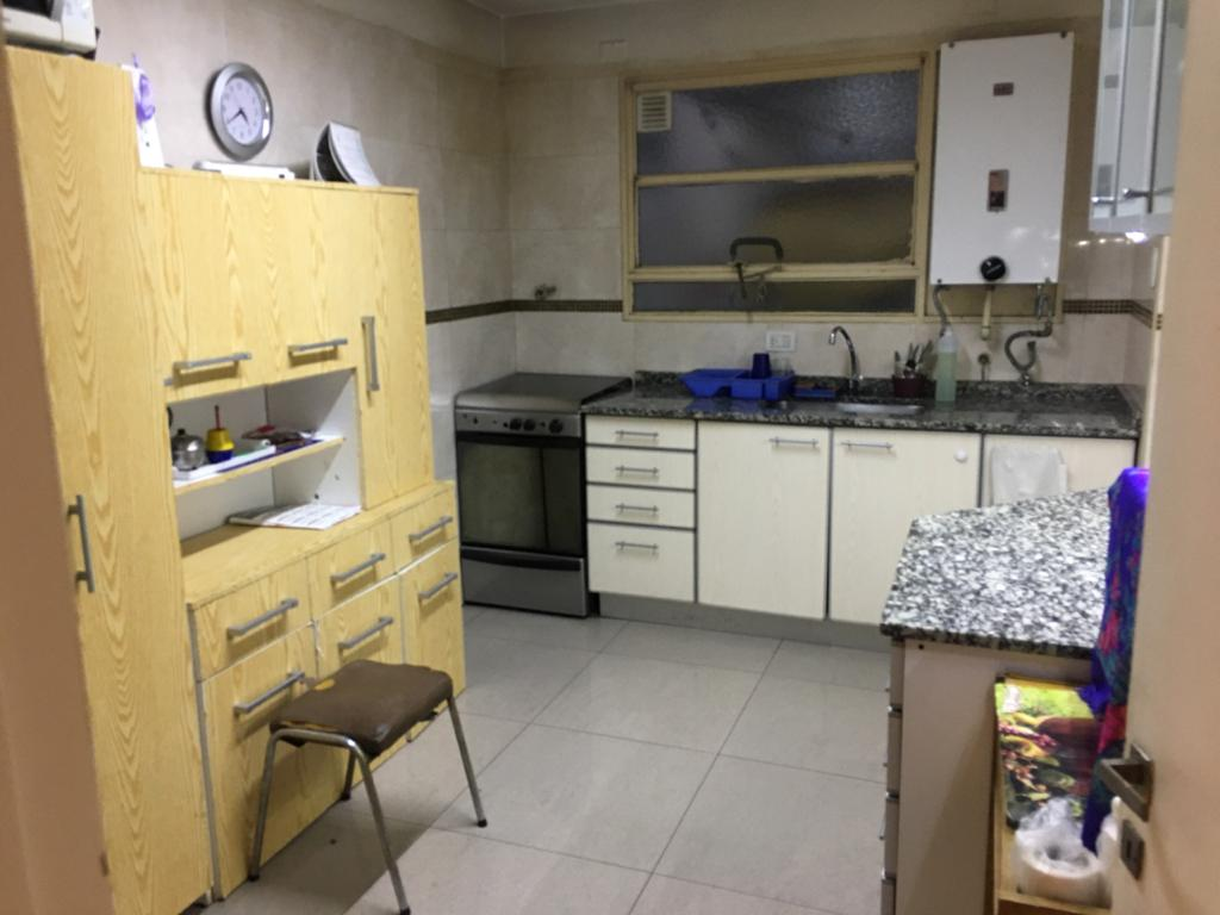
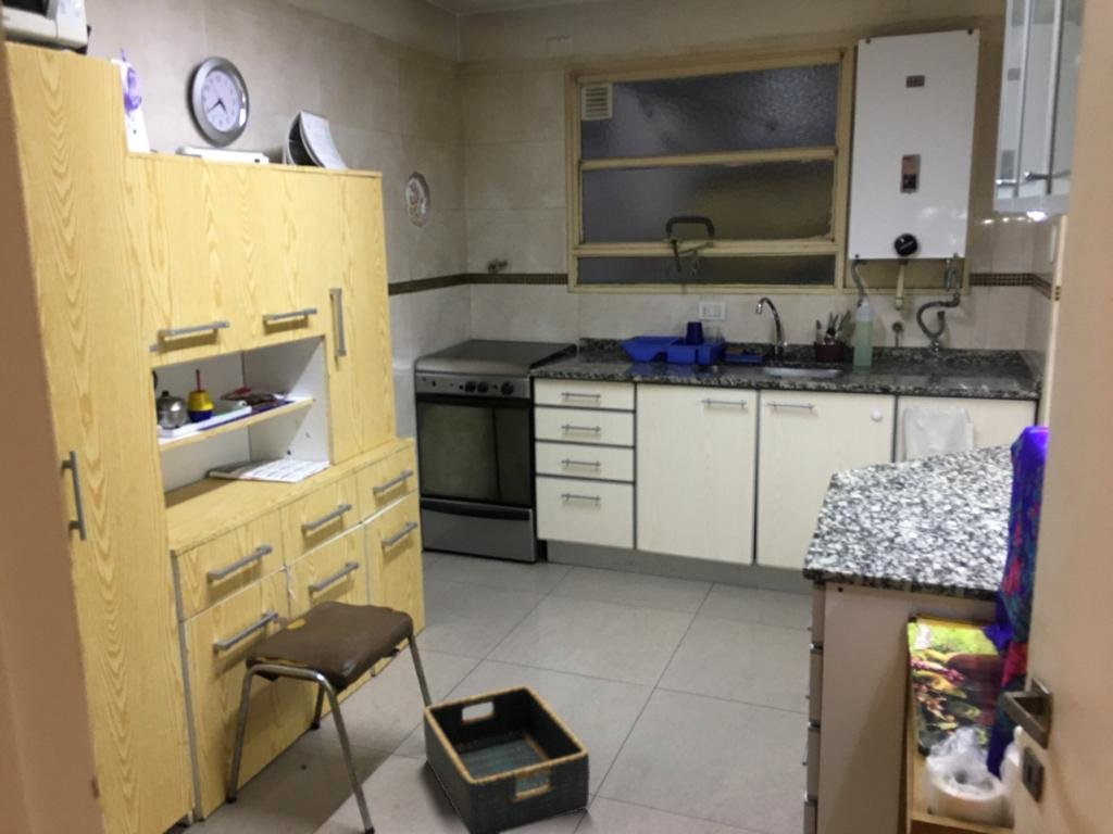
+ basket [422,684,590,834]
+ decorative plate [404,170,433,228]
